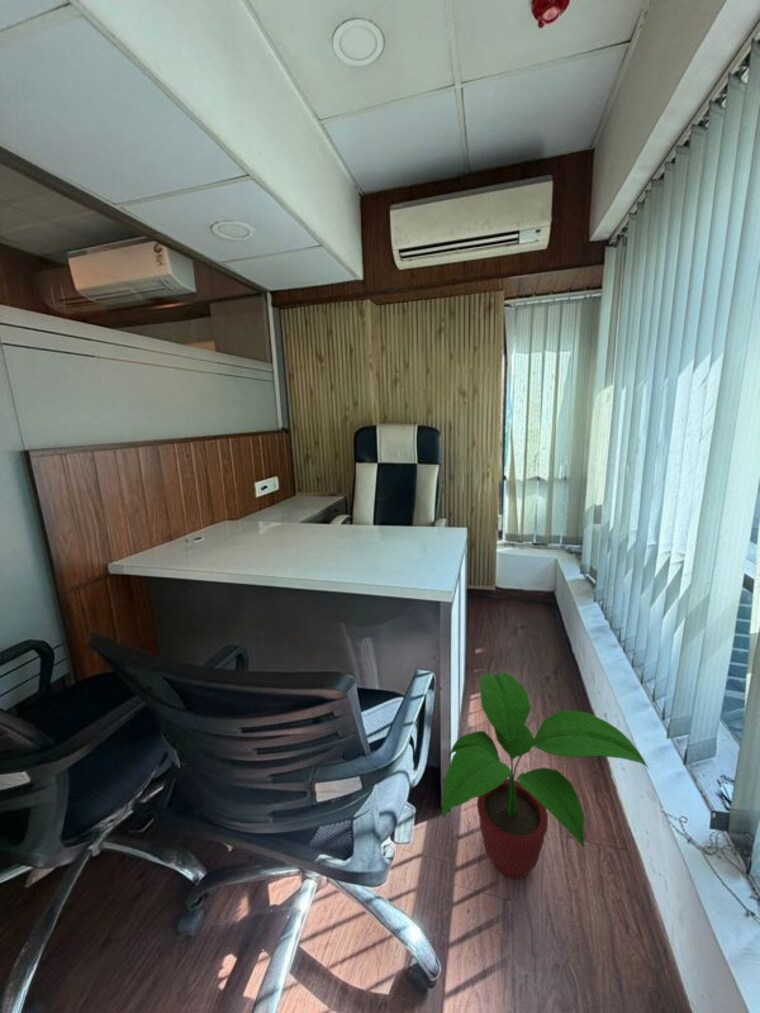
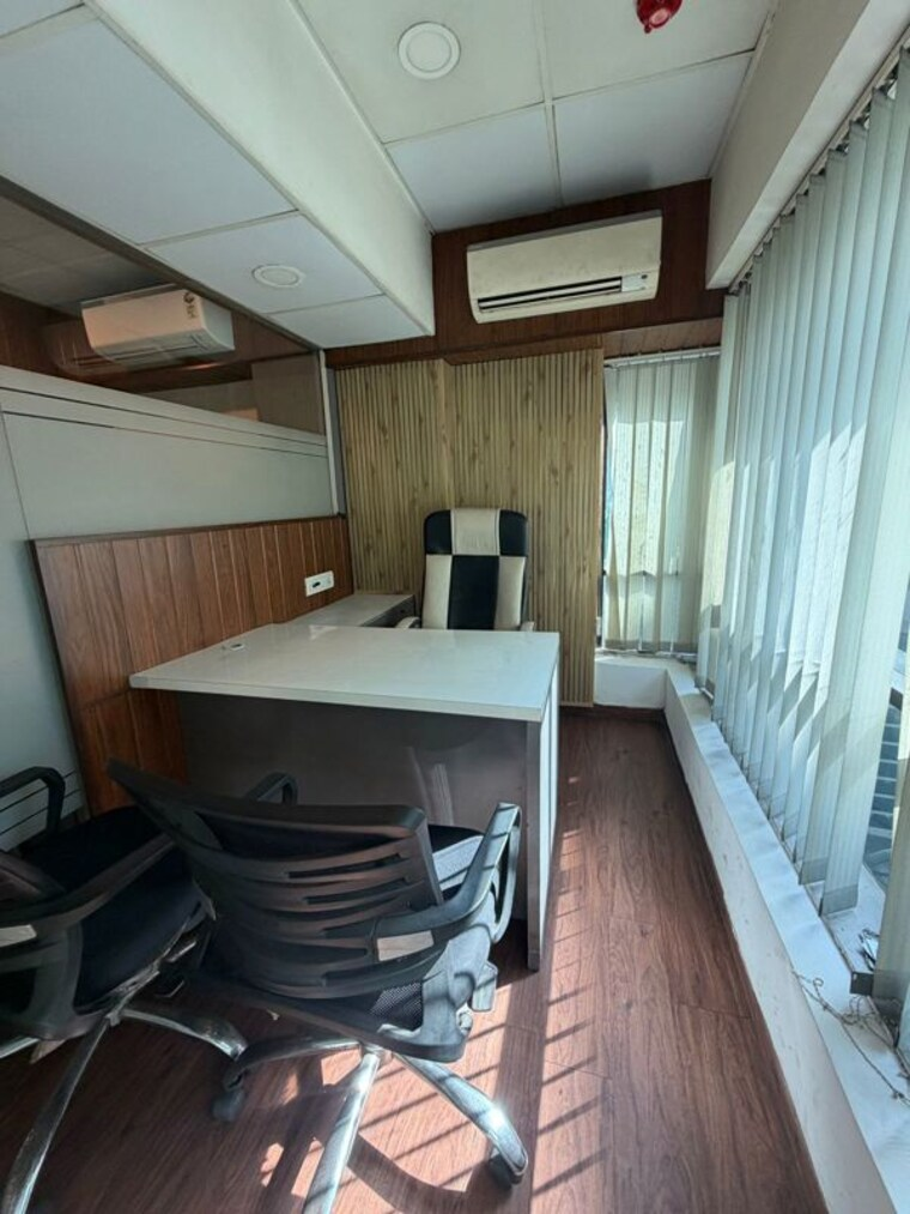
- potted plant [441,672,650,880]
